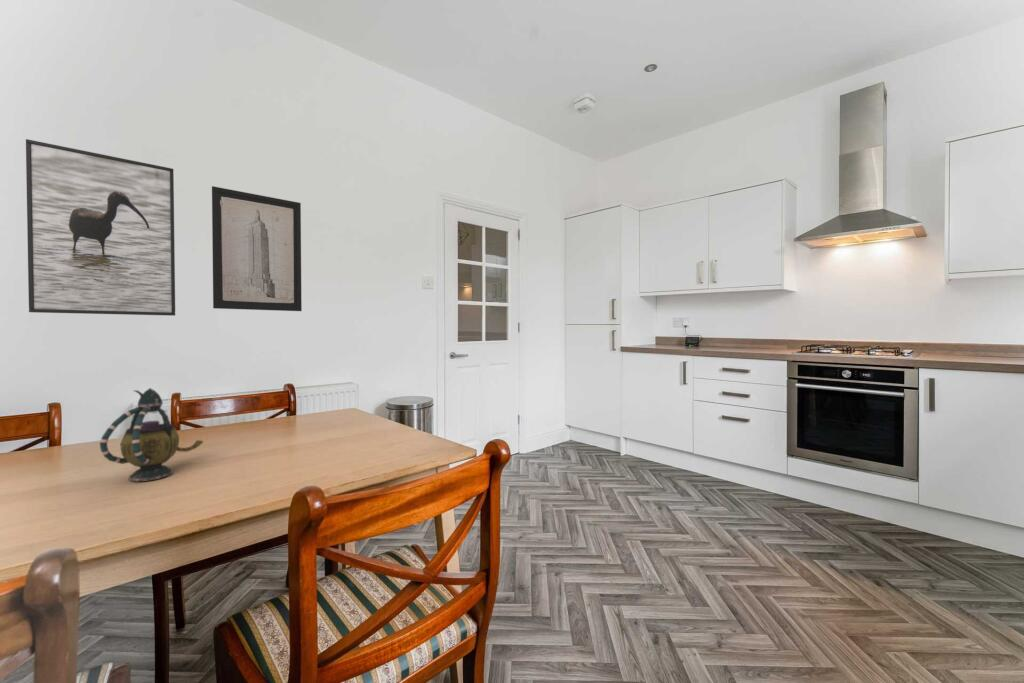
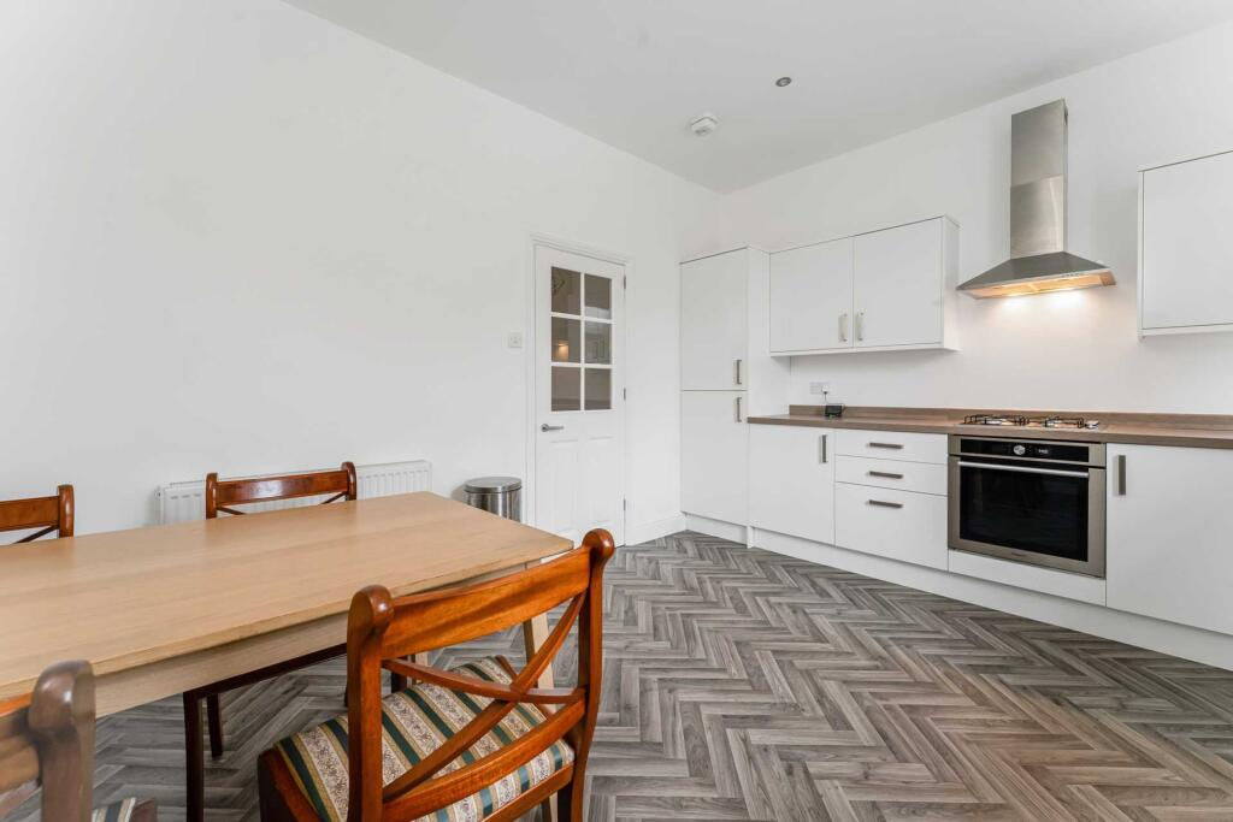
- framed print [25,138,176,317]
- teapot [99,387,204,482]
- wall art [211,185,303,312]
